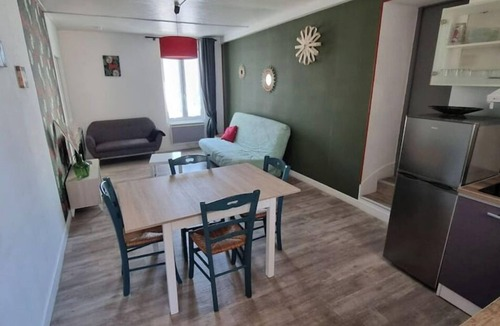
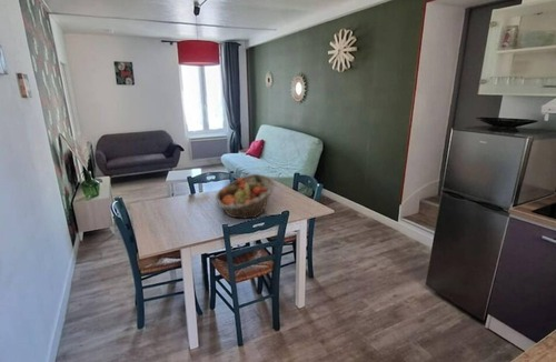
+ fruit basket [215,173,277,220]
